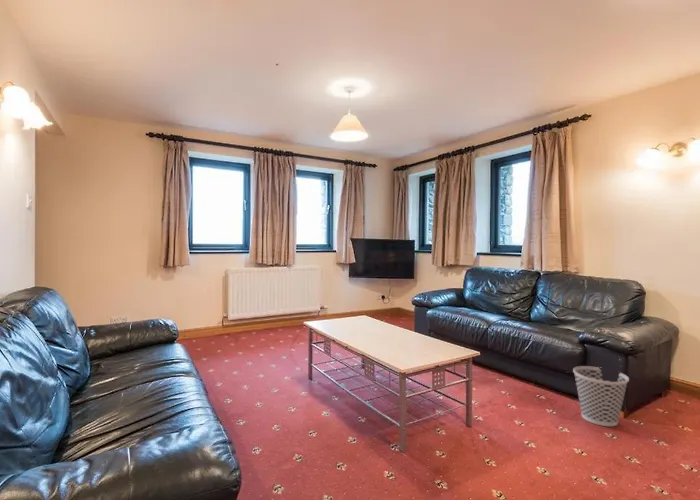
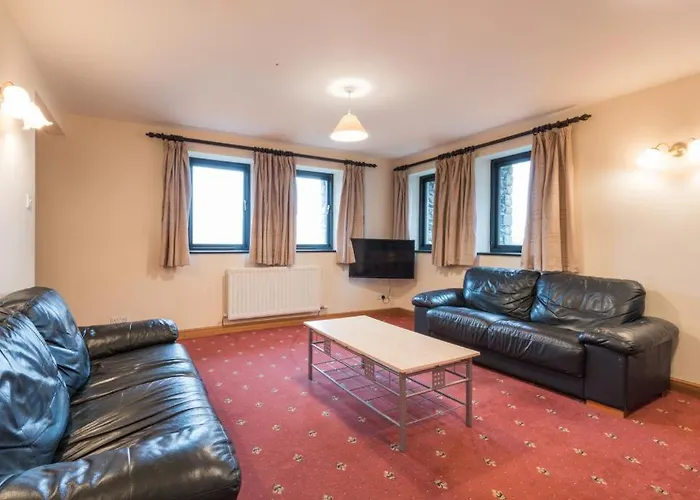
- wastebasket [572,365,630,427]
